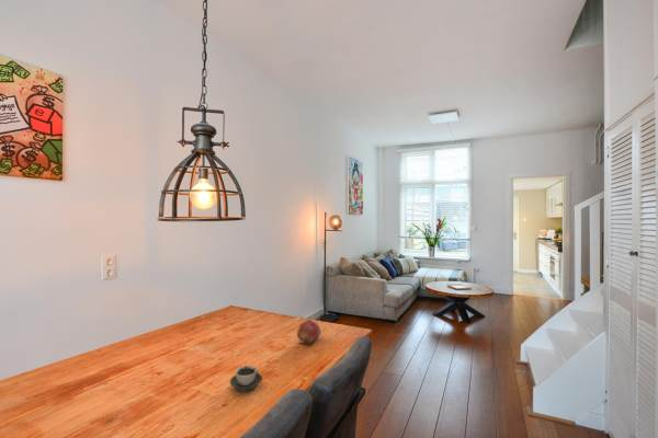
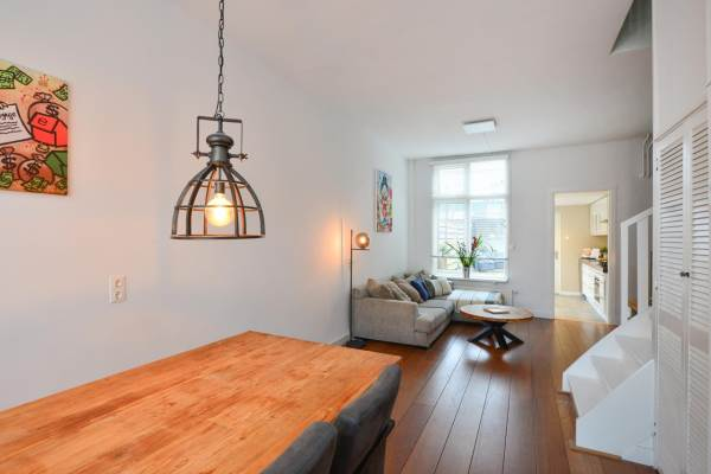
- cup [229,365,263,393]
- fruit [296,319,321,345]
